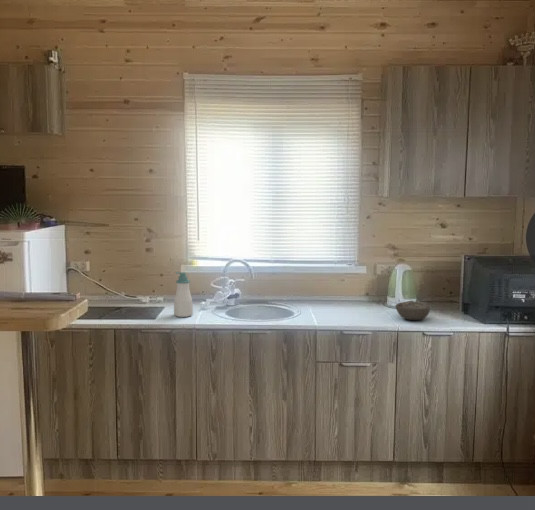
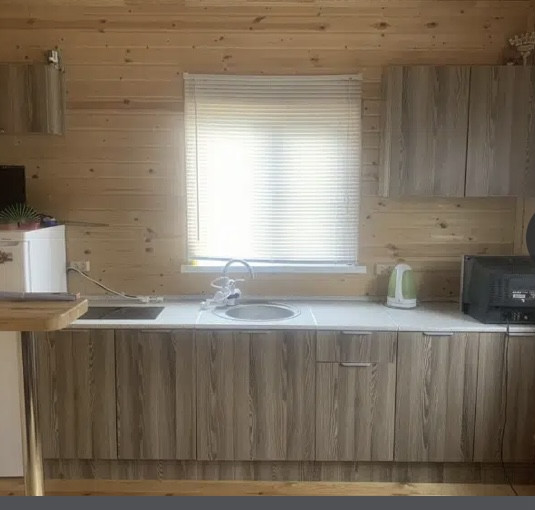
- bowl [394,300,431,321]
- soap bottle [173,271,194,318]
